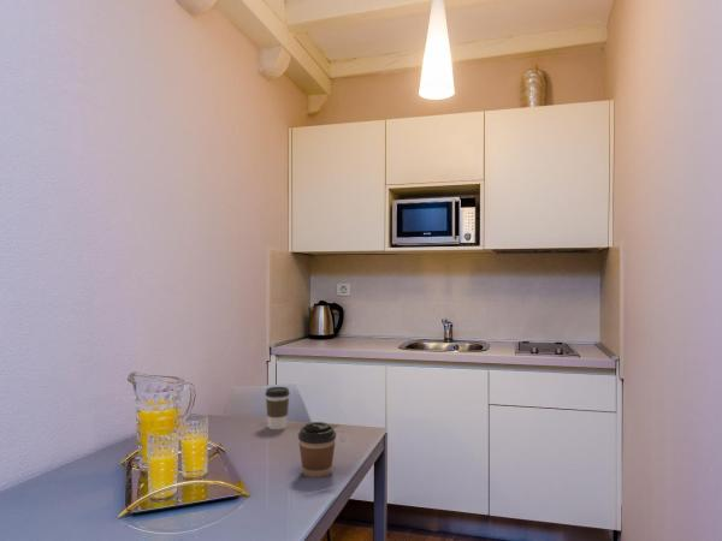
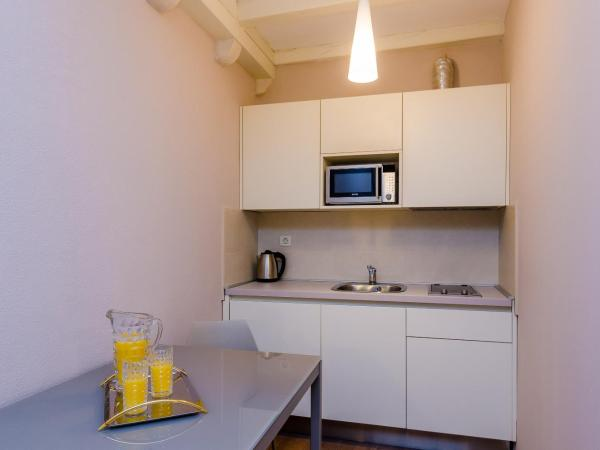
- coffee cup [297,421,337,478]
- coffee cup [265,386,291,430]
